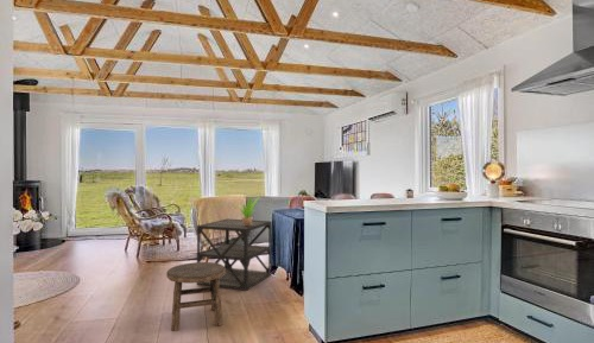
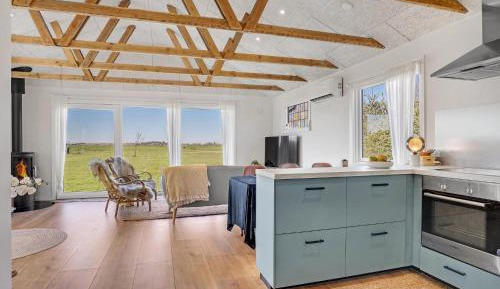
- stool [165,261,225,332]
- potted plant [233,195,261,226]
- side table [196,217,273,292]
